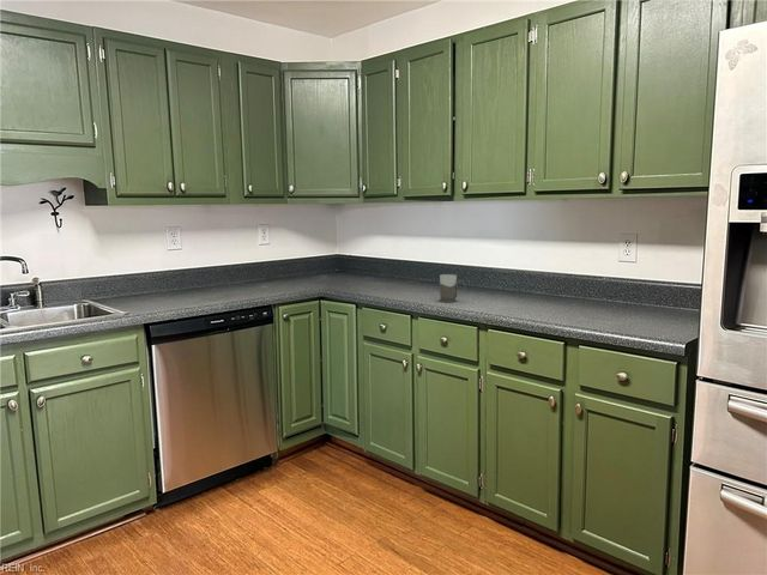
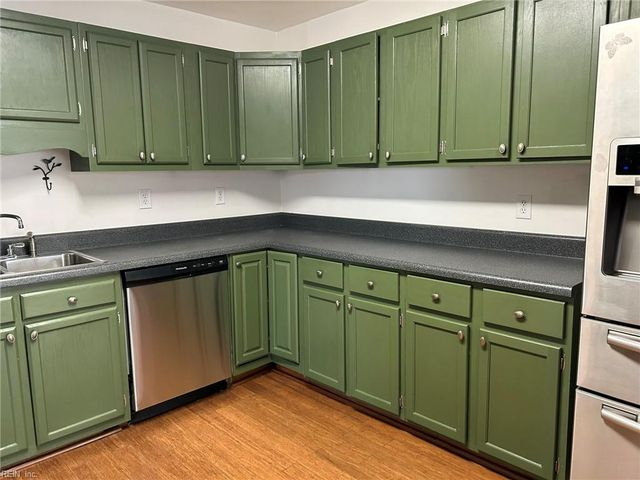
- mug [439,273,466,303]
